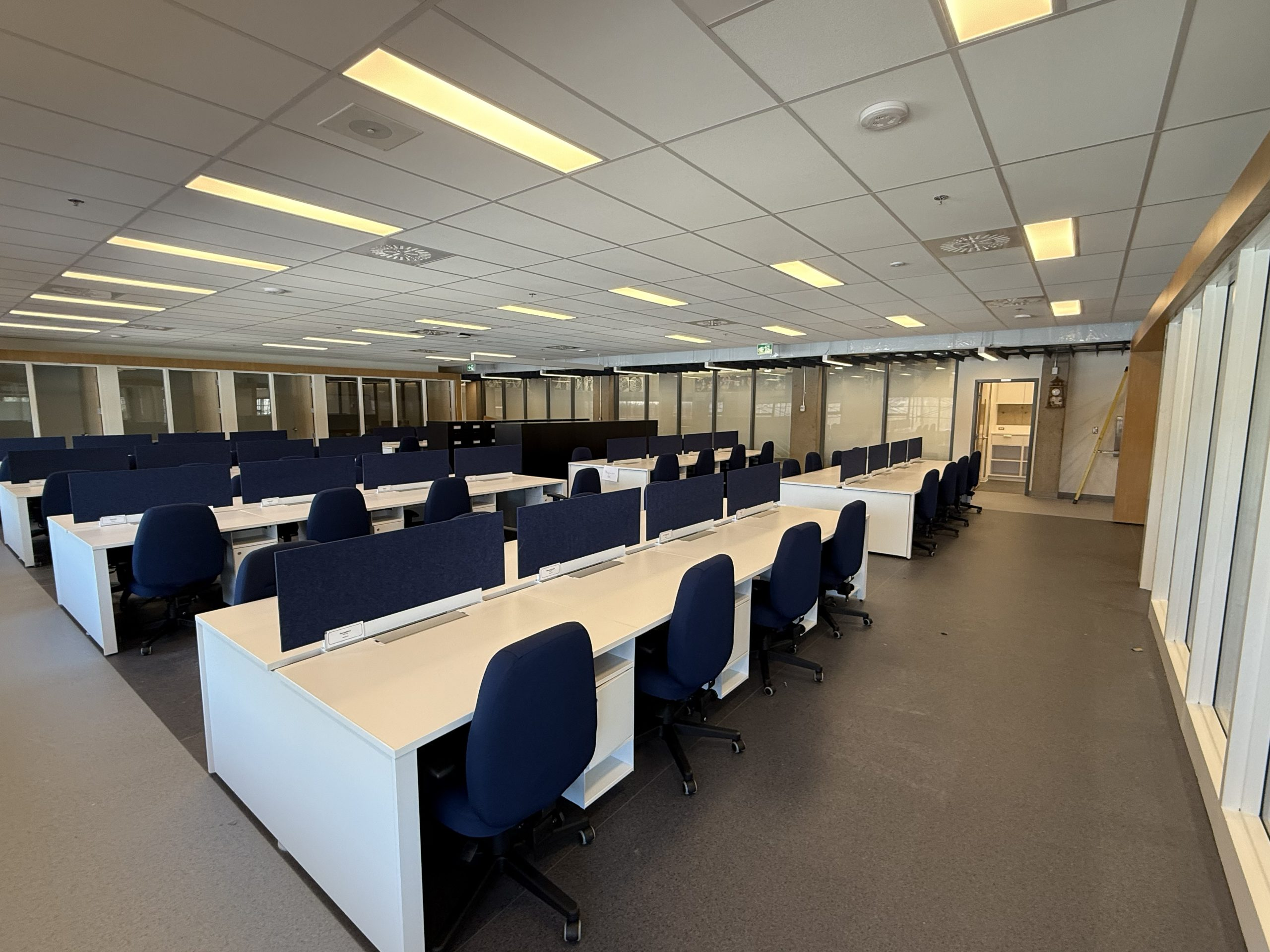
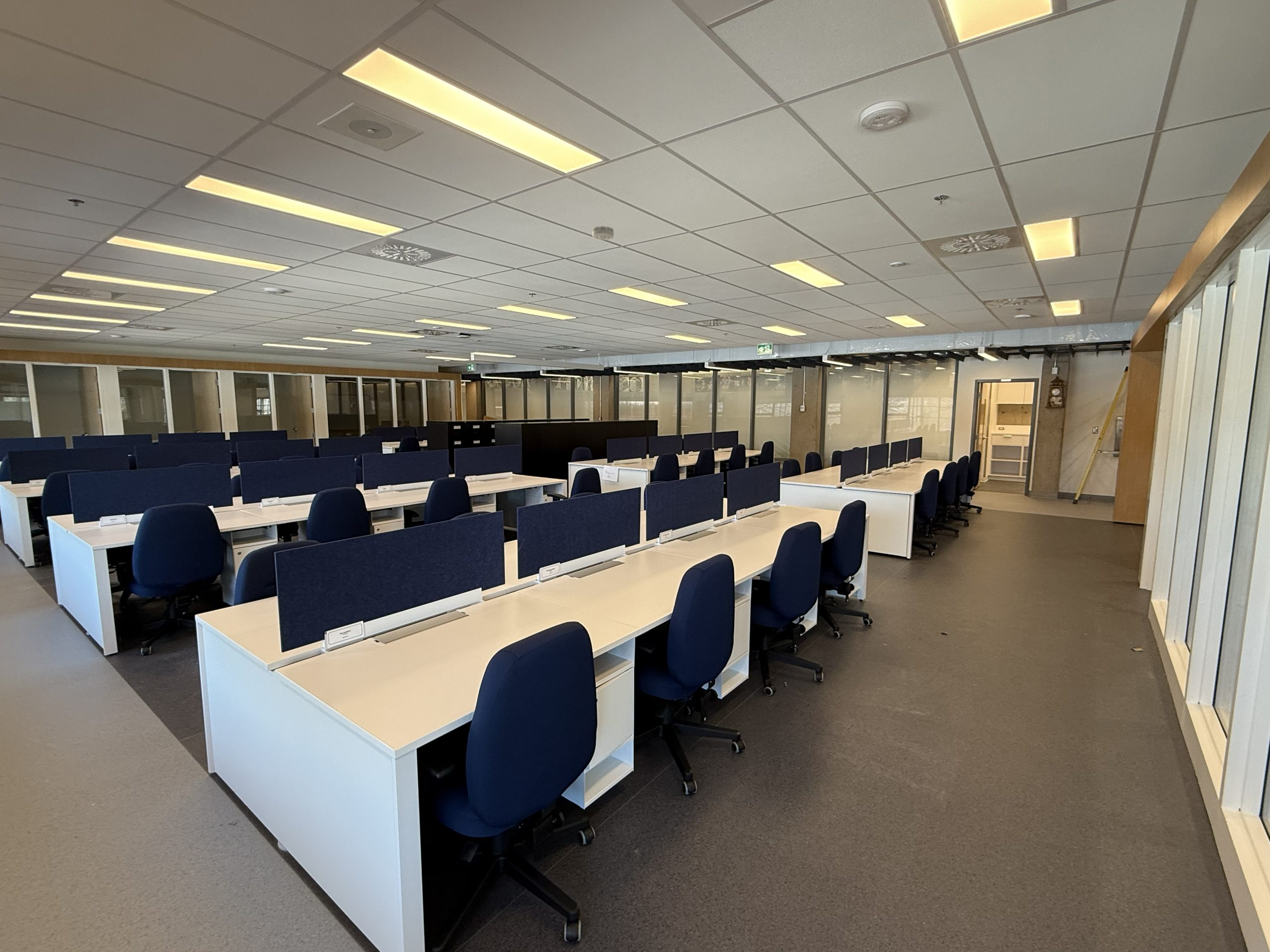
+ smoke detector [592,226,614,240]
